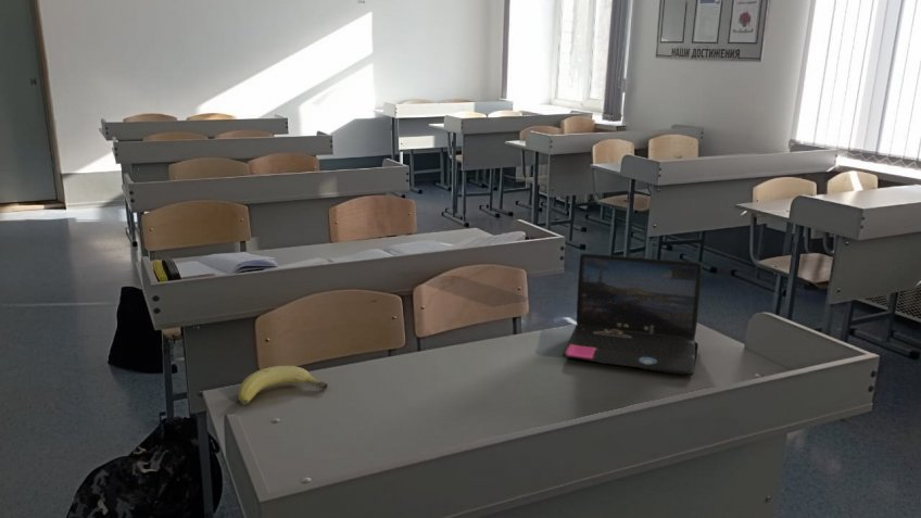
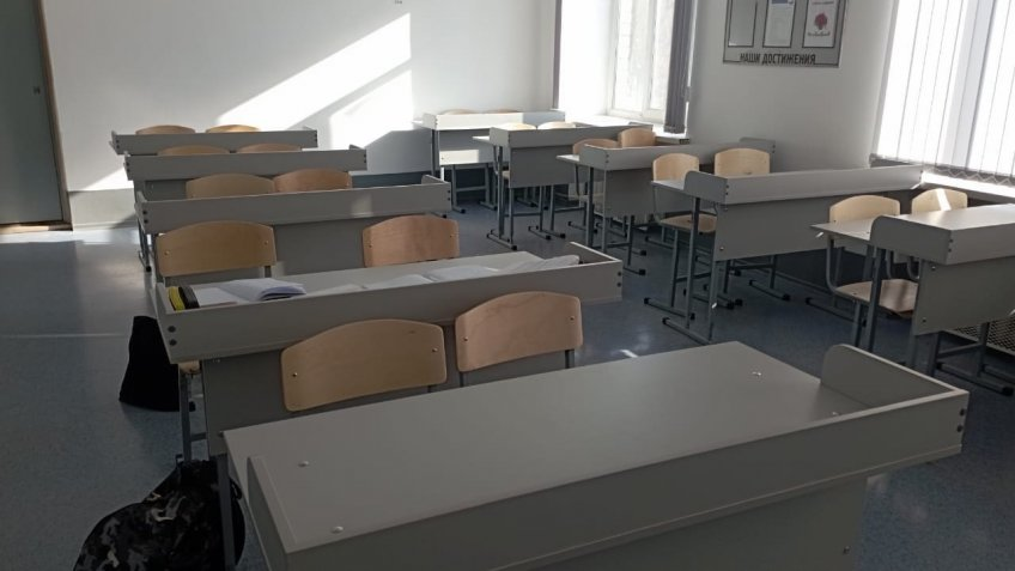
- fruit [238,365,329,406]
- laptop [562,253,703,376]
